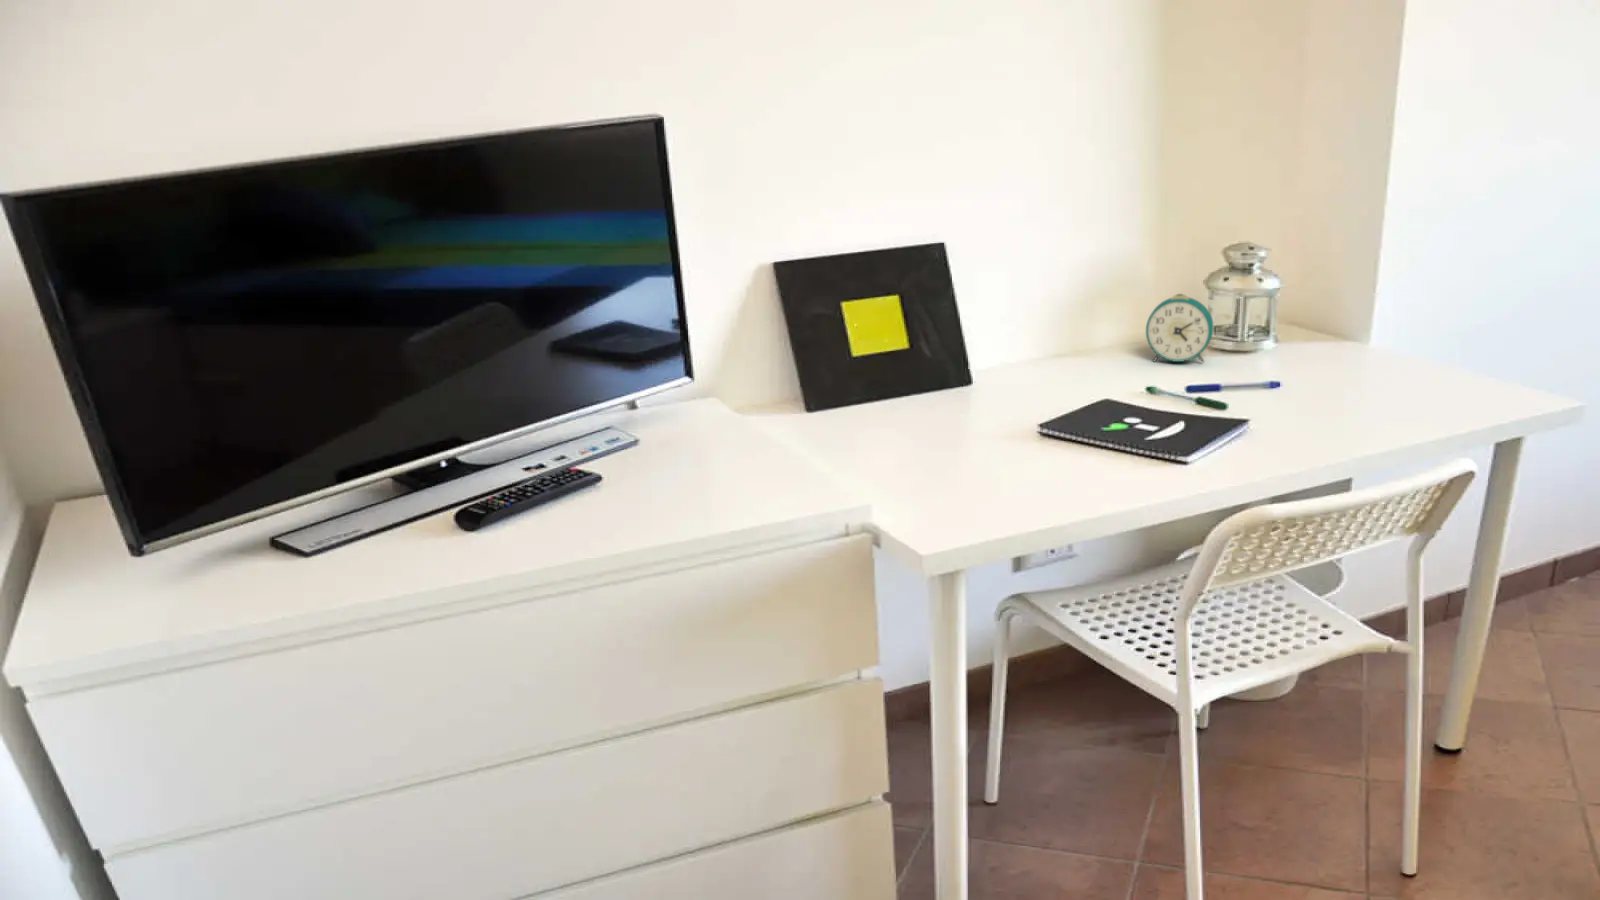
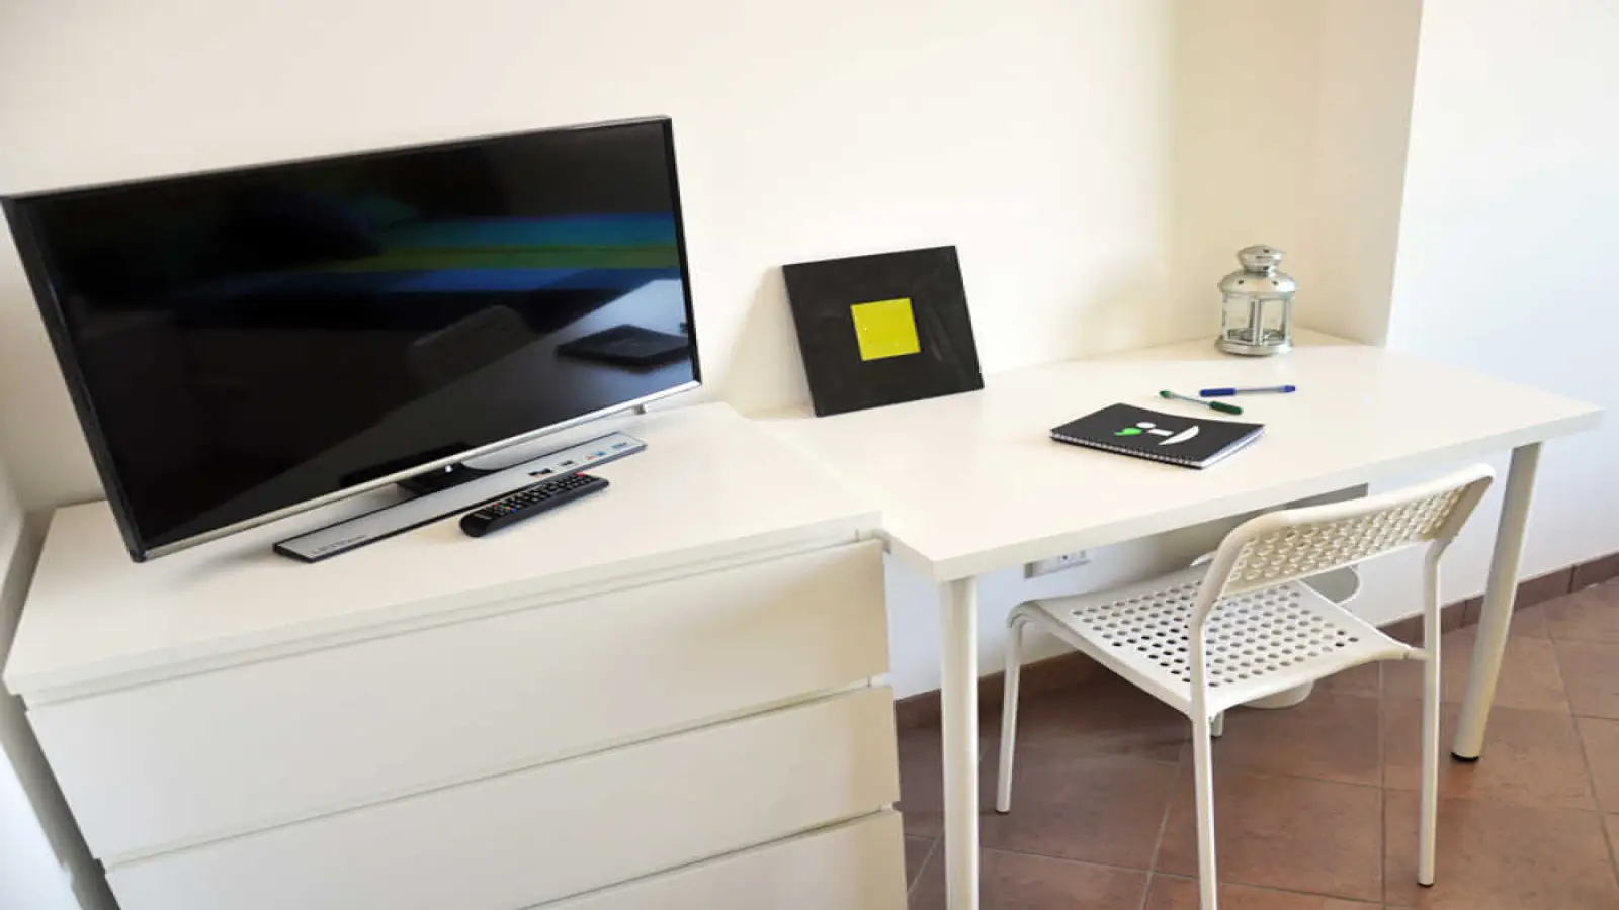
- alarm clock [1145,293,1214,364]
